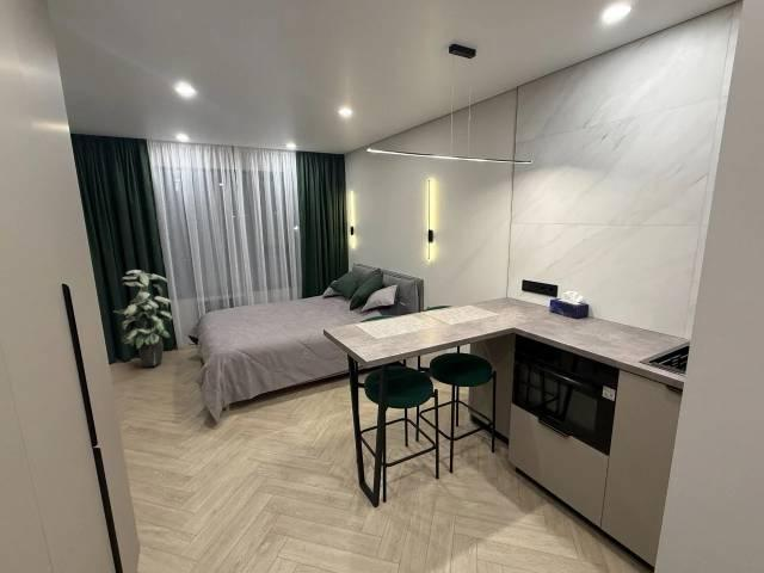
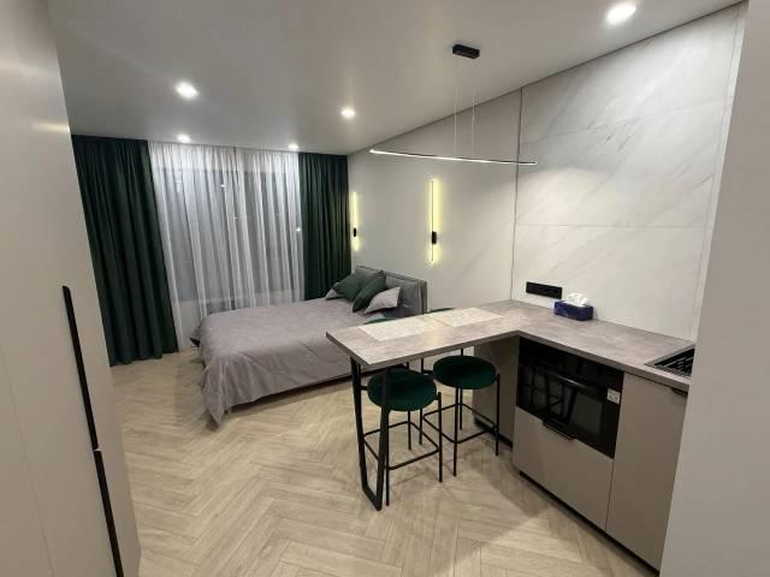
- indoor plant [113,269,173,368]
